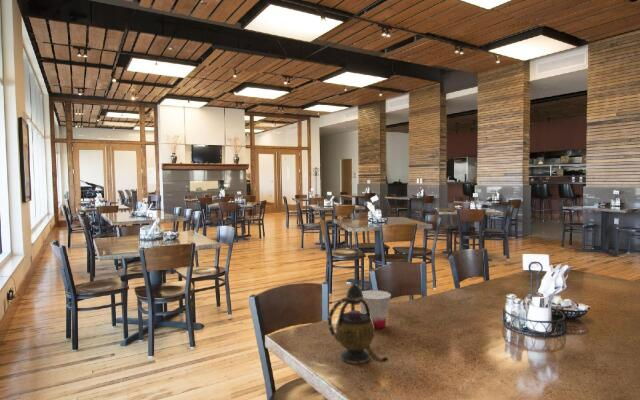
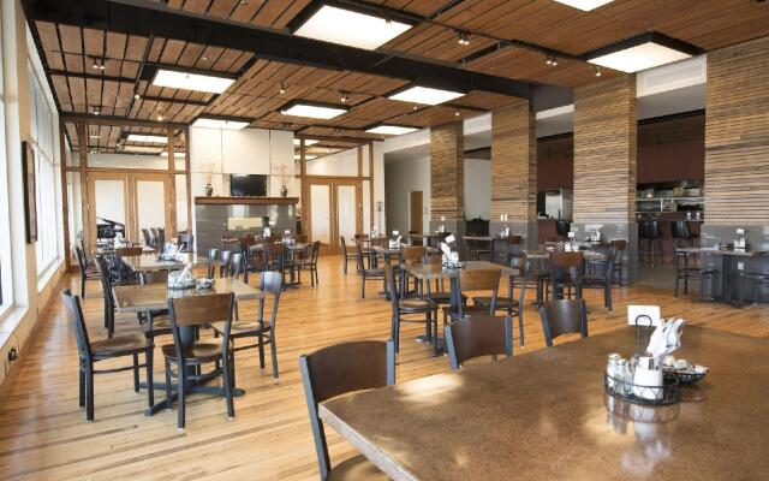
- teapot [327,281,389,364]
- cup [359,289,392,330]
